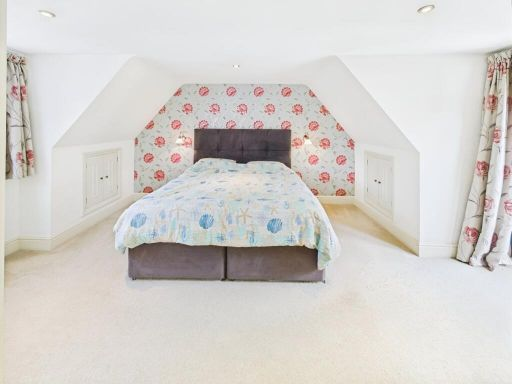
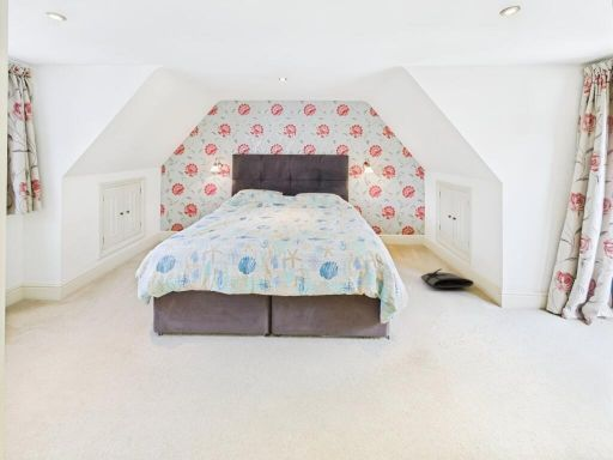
+ tool roll [420,267,474,289]
